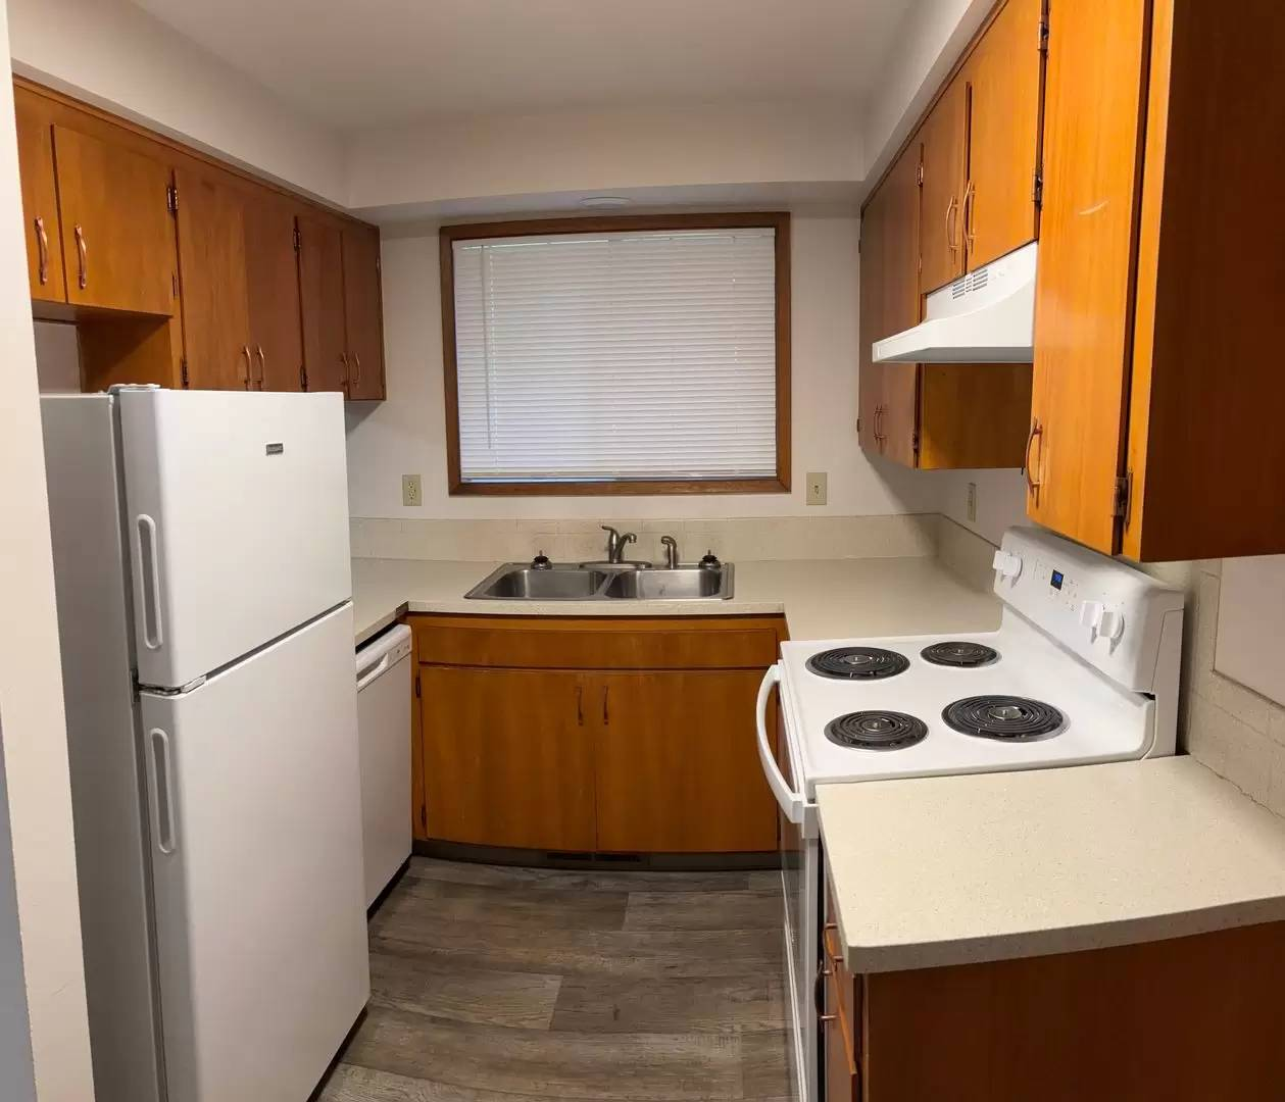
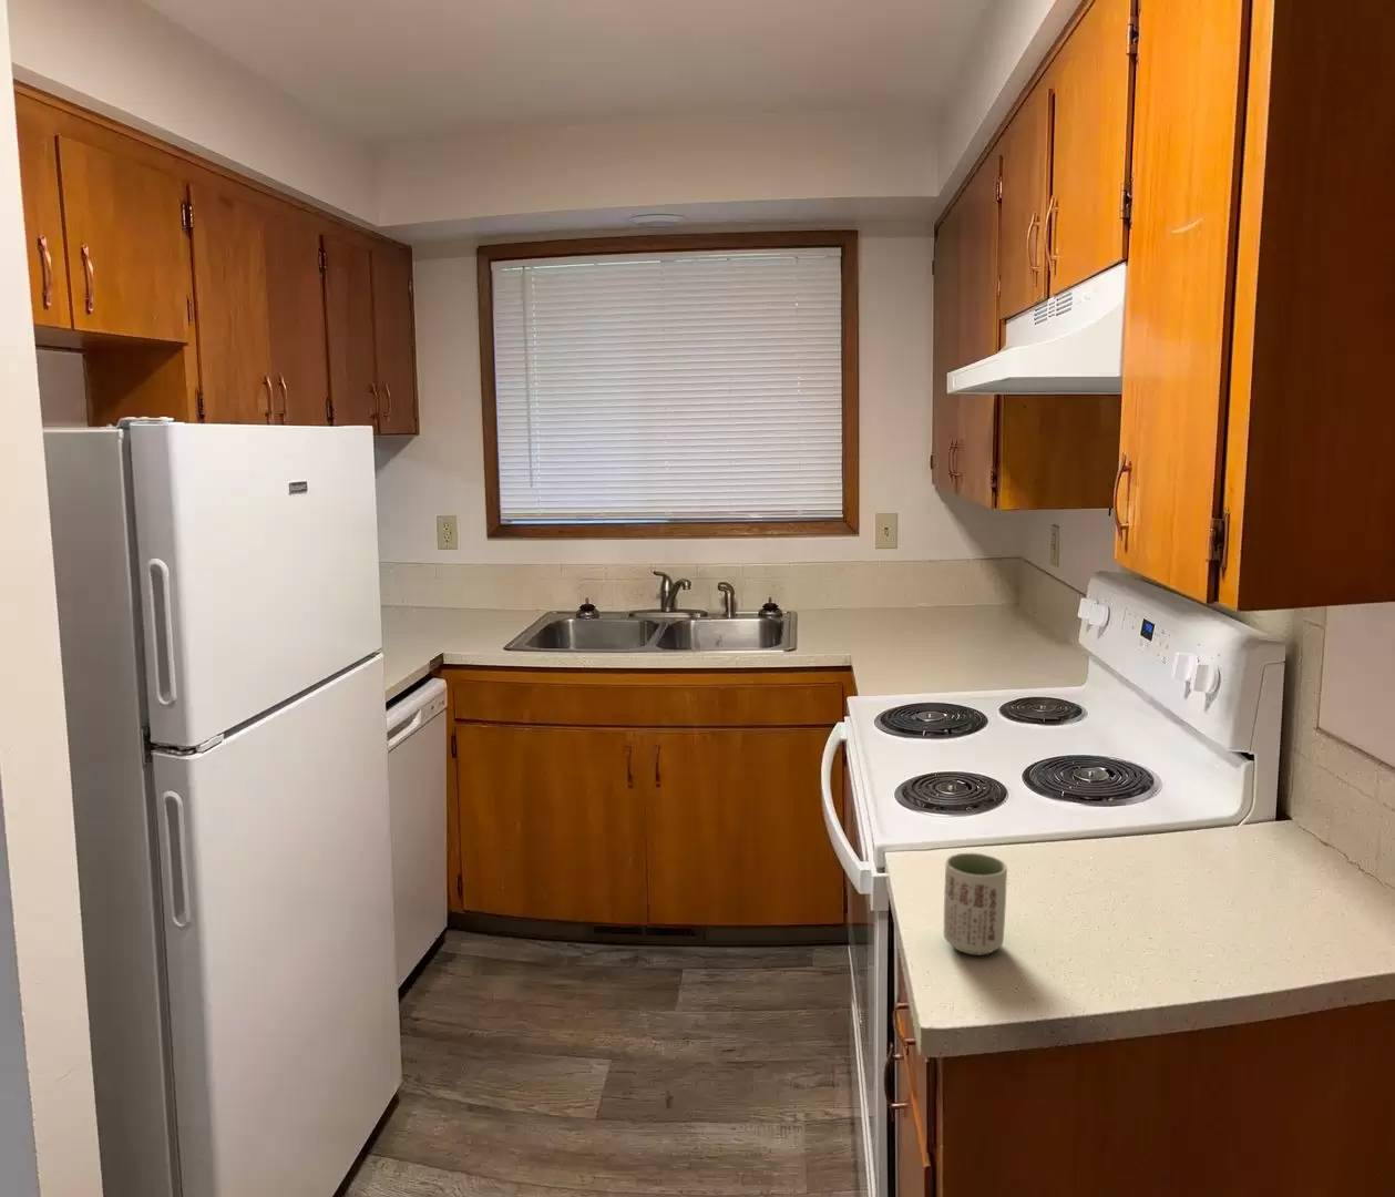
+ cup [942,852,1008,955]
